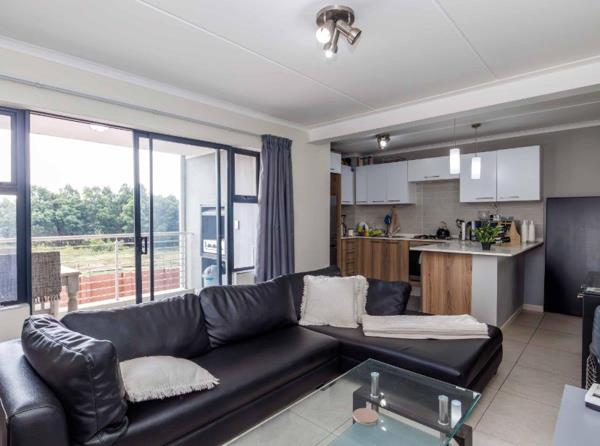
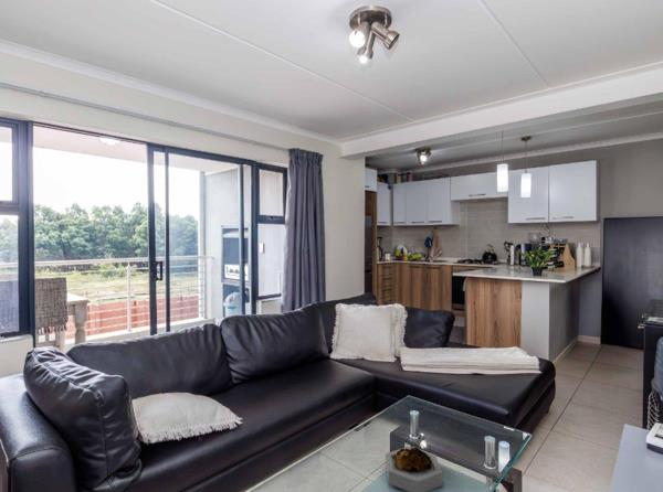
+ decorative bowl [385,446,443,492]
